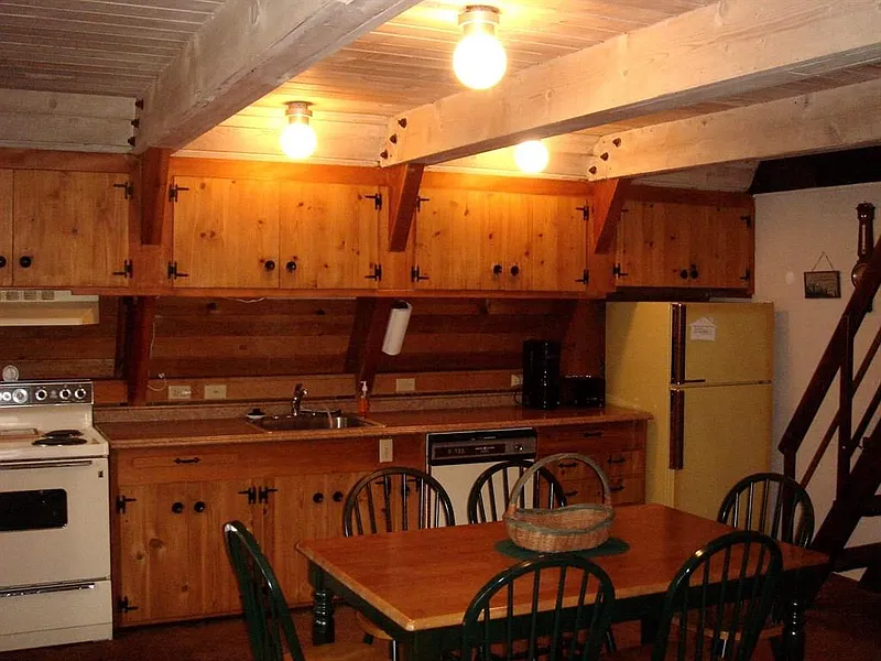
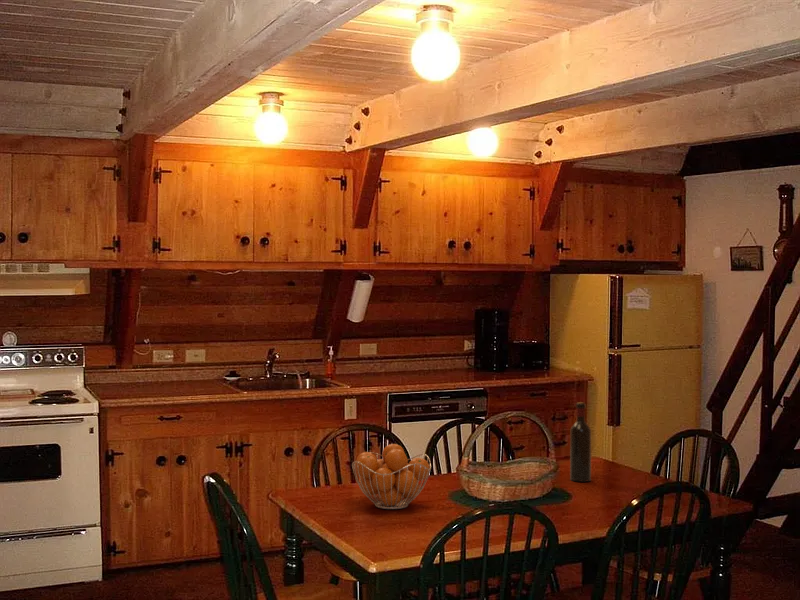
+ wine bottle [569,401,592,483]
+ fruit basket [351,443,432,510]
